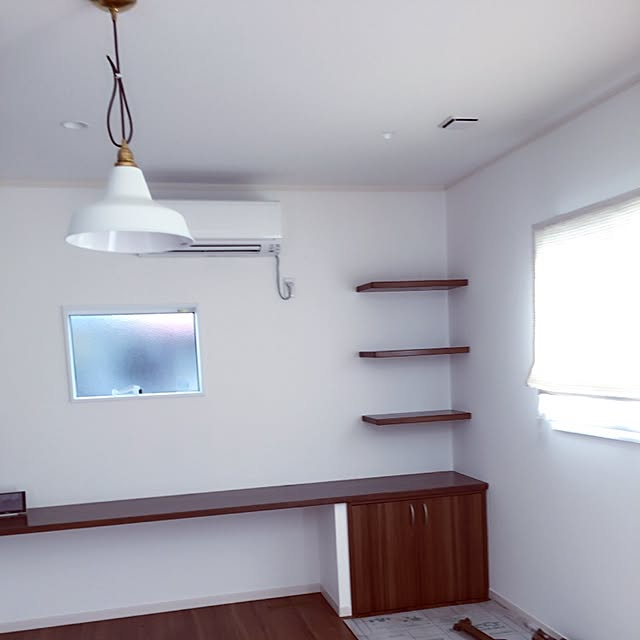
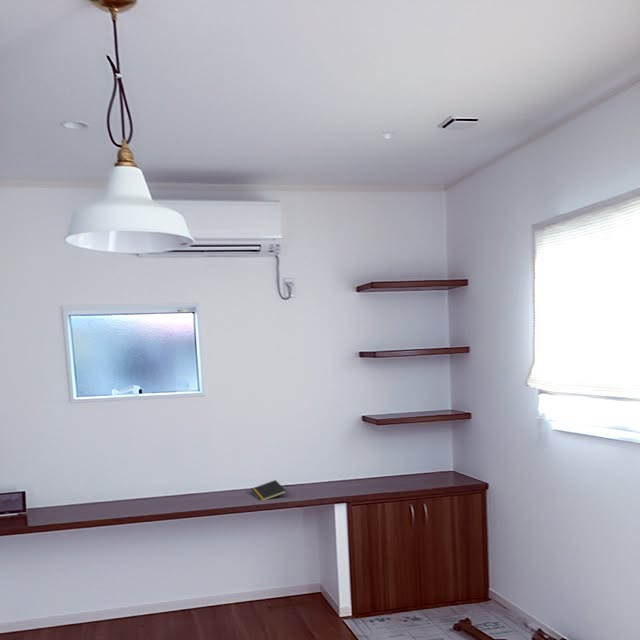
+ notepad [250,479,288,501]
